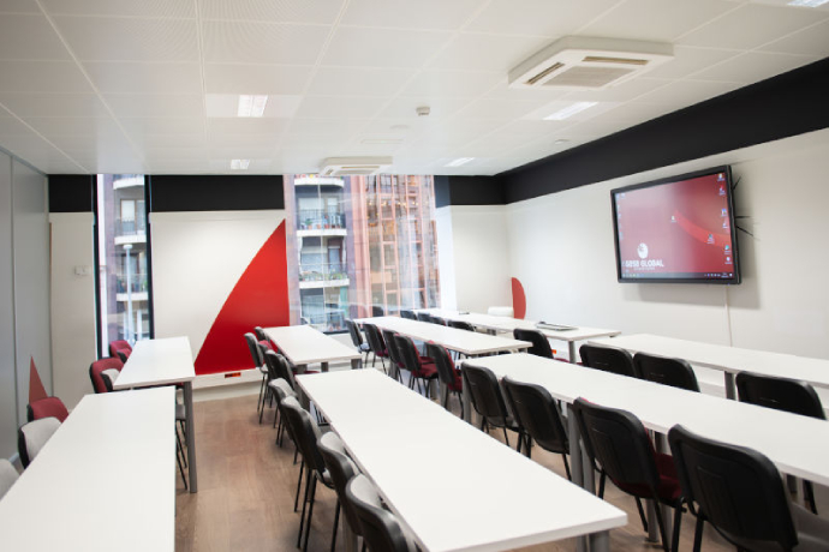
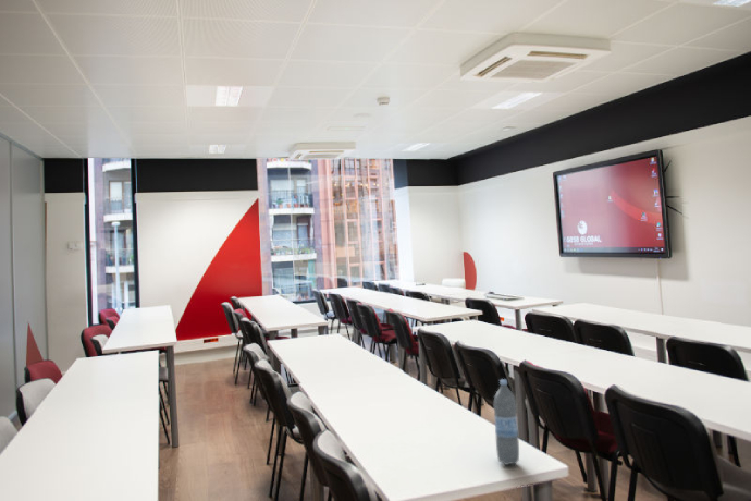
+ water bottle [493,378,520,466]
